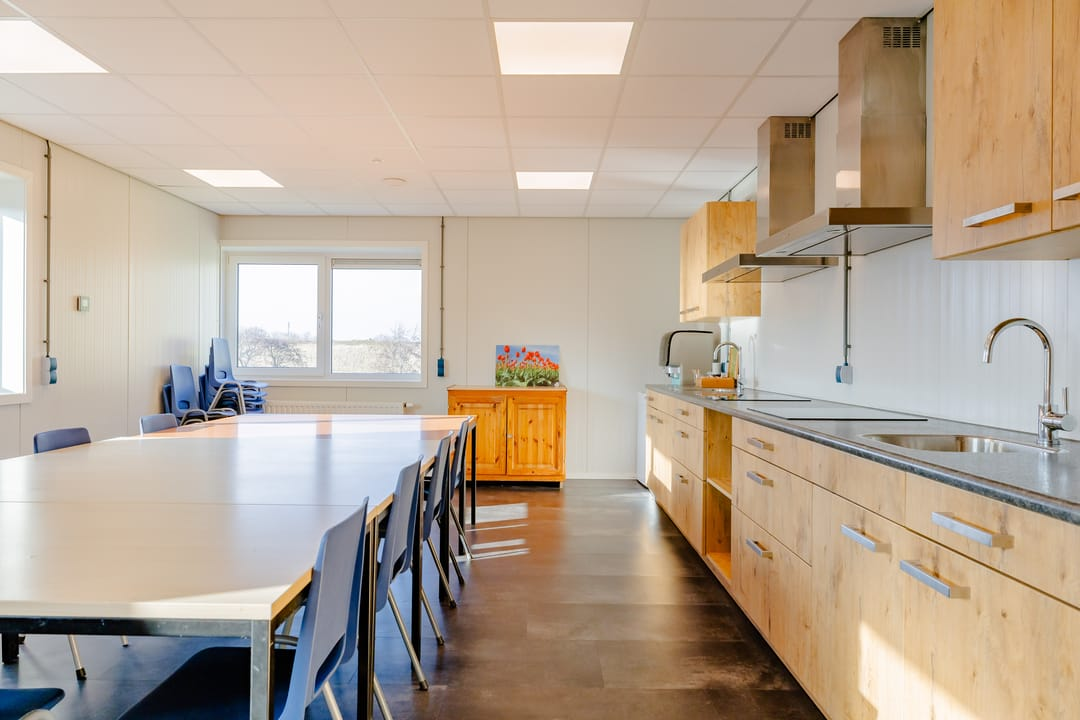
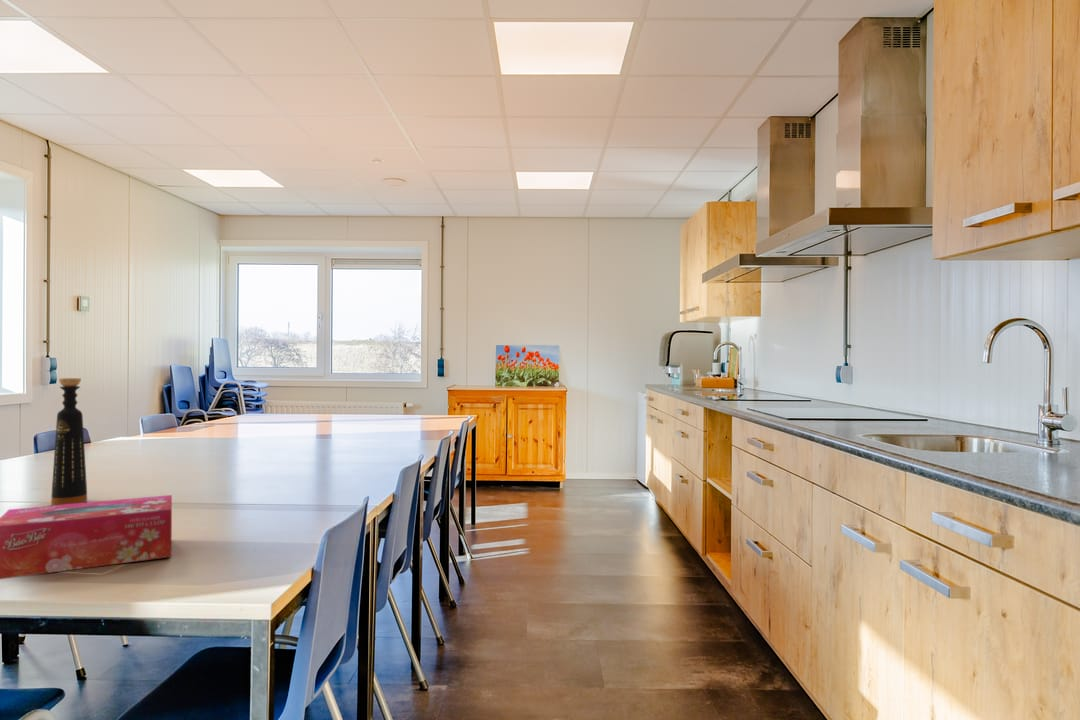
+ tissue box [0,494,173,580]
+ bottle [50,377,88,506]
